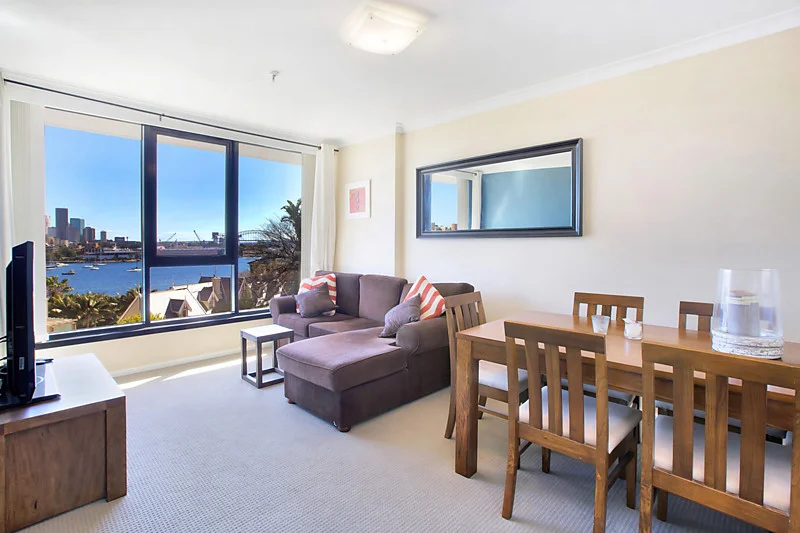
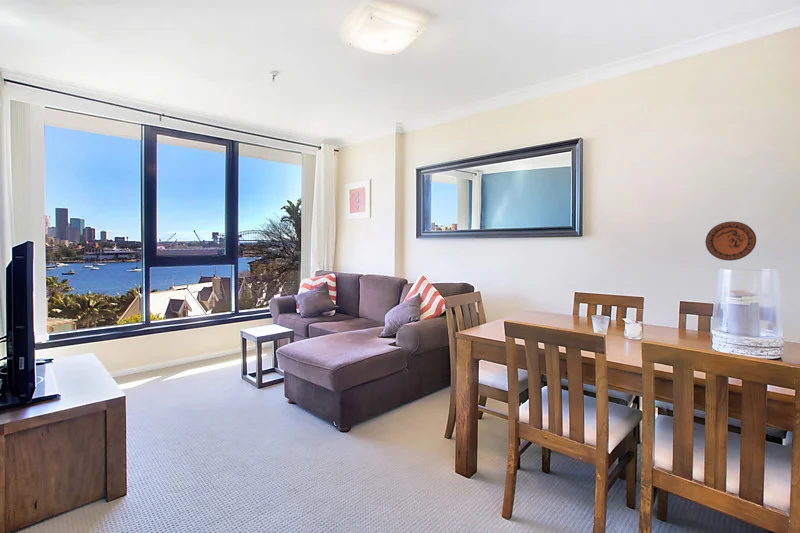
+ decorative plate [704,221,757,262]
